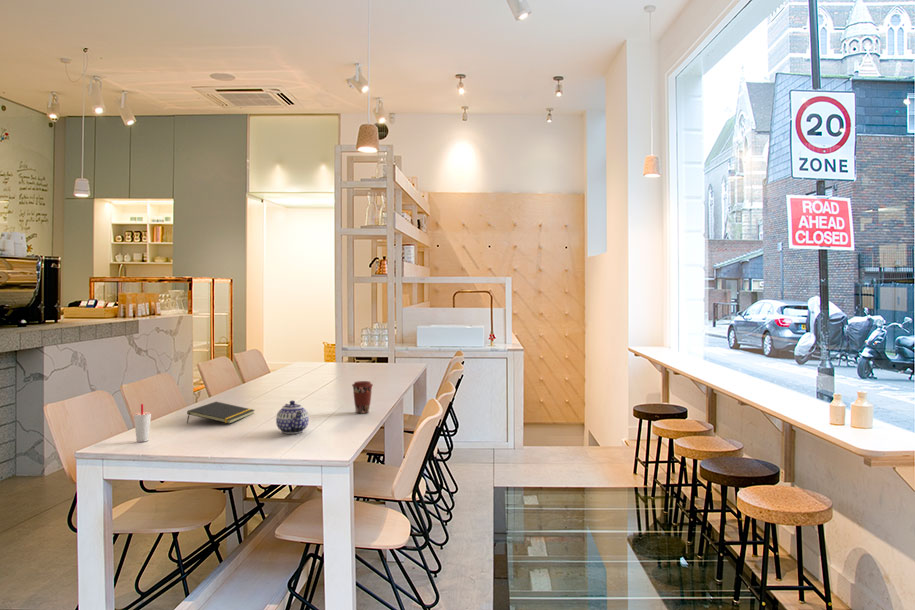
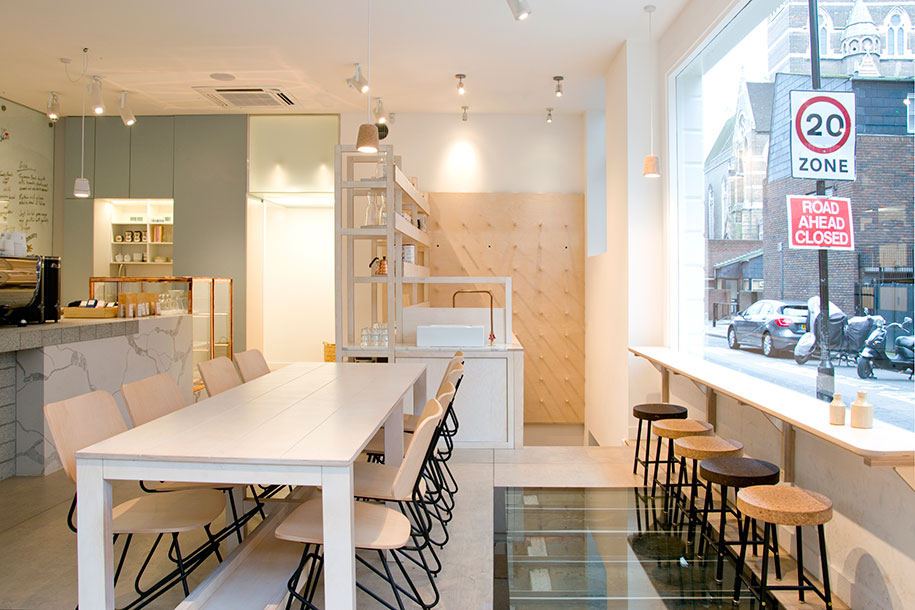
- coffee cup [351,380,374,414]
- notepad [186,401,256,425]
- teapot [275,400,310,435]
- cup [133,403,152,443]
